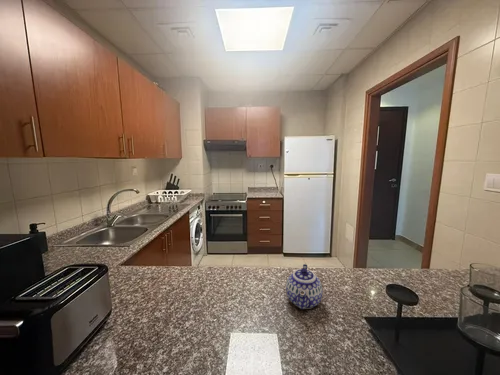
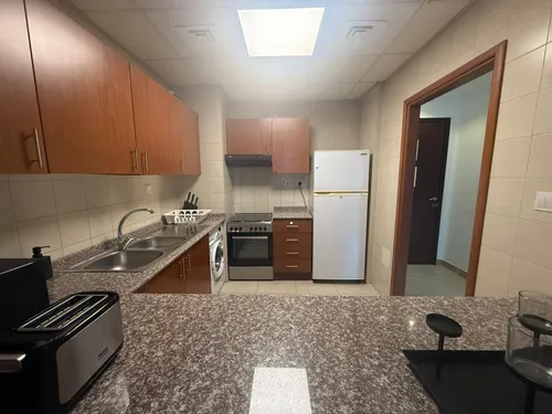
- teapot [285,263,323,310]
